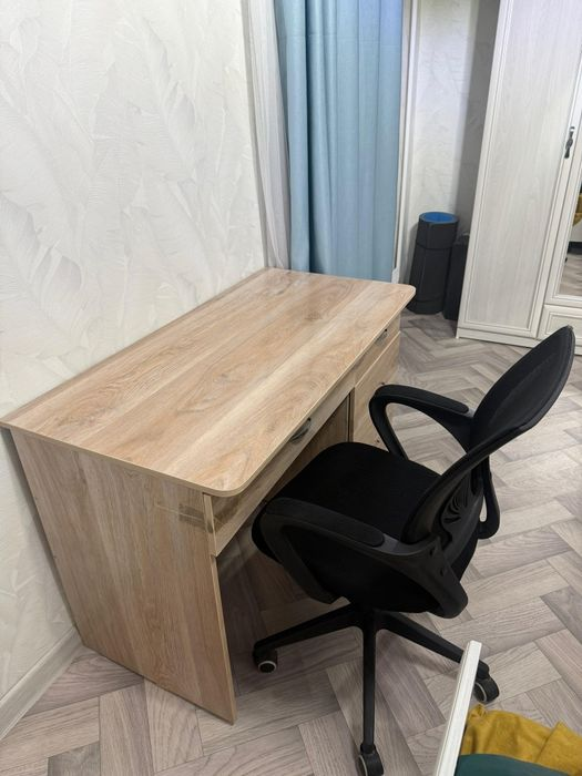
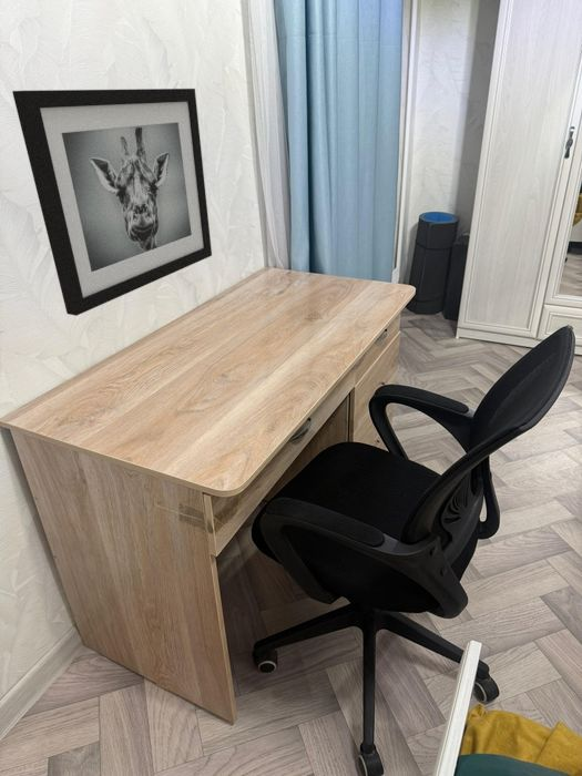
+ wall art [11,88,213,317]
